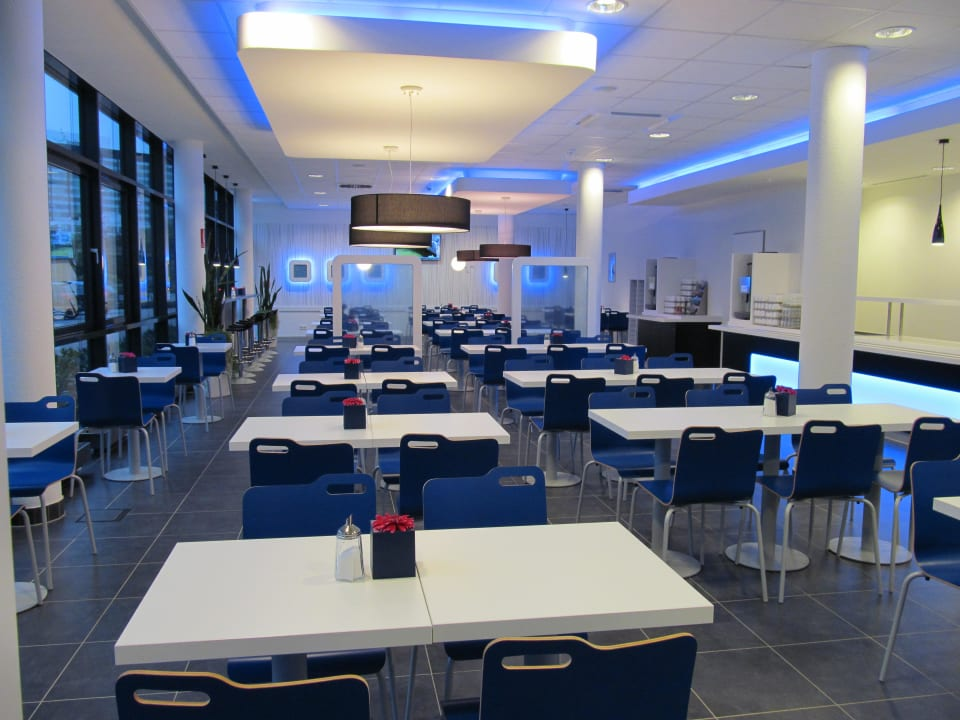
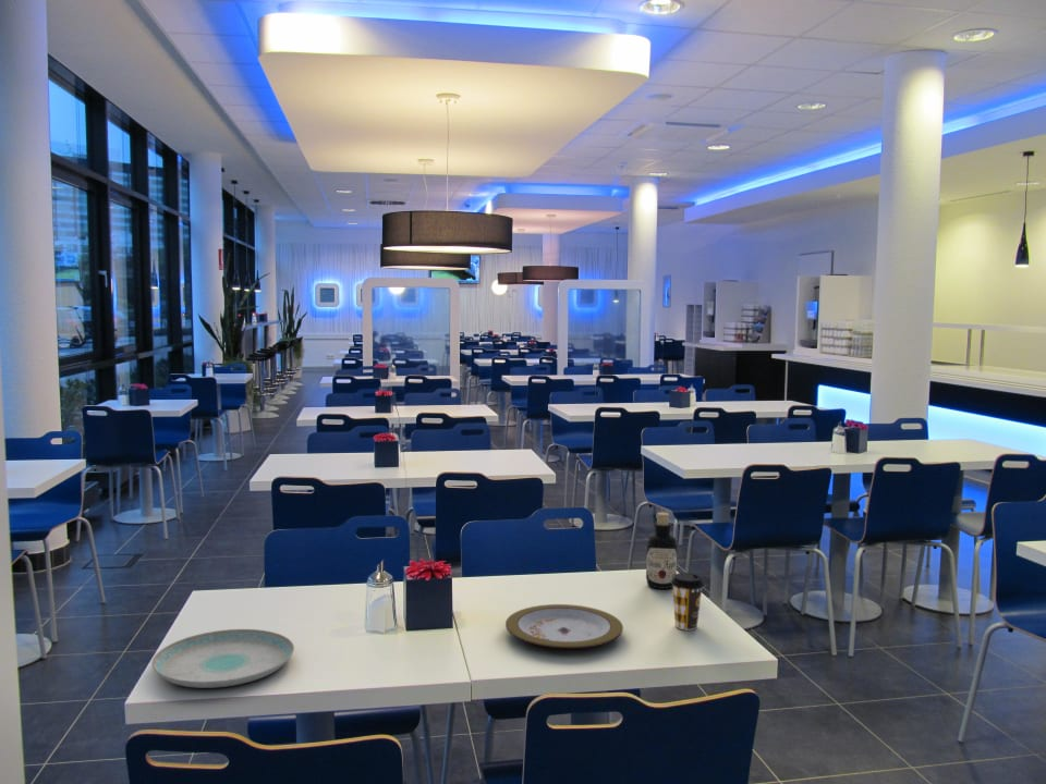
+ coffee cup [671,572,705,632]
+ bottle [645,512,678,590]
+ plate [504,603,624,649]
+ plate [150,628,295,689]
